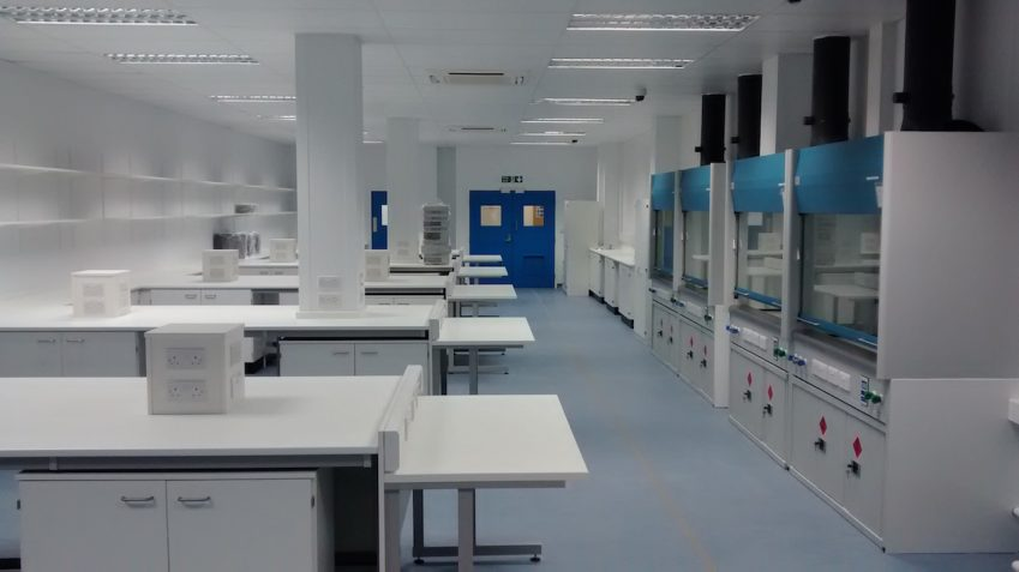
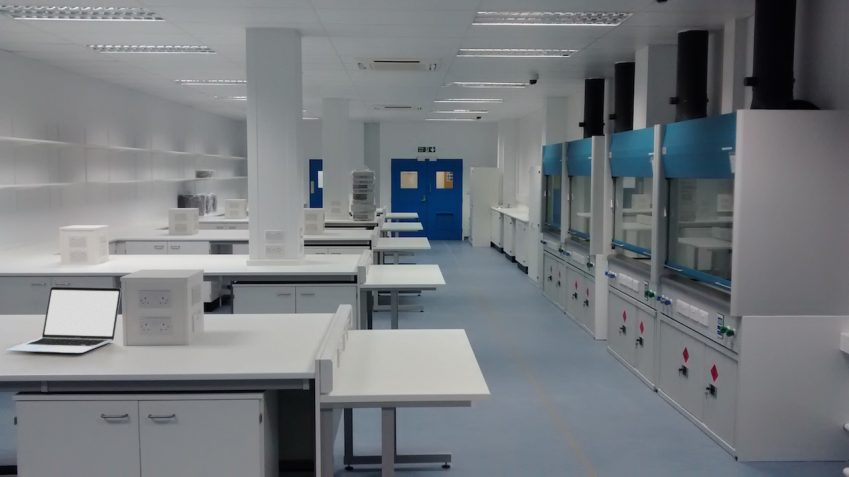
+ laptop [5,286,122,354]
